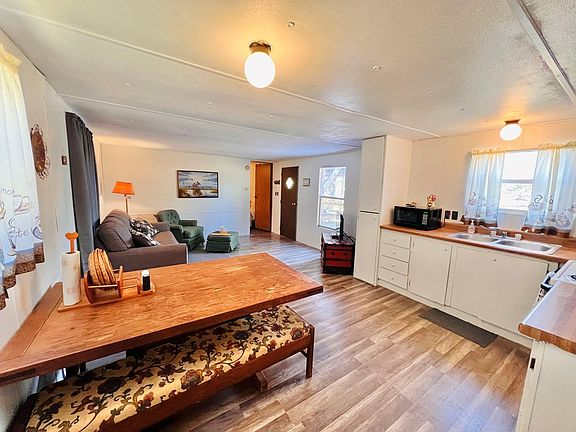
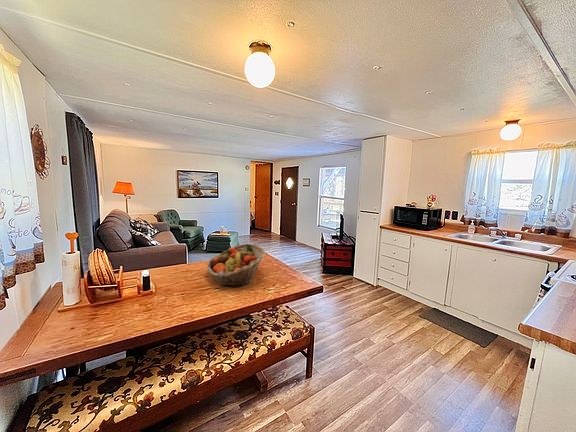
+ fruit basket [206,243,266,287]
